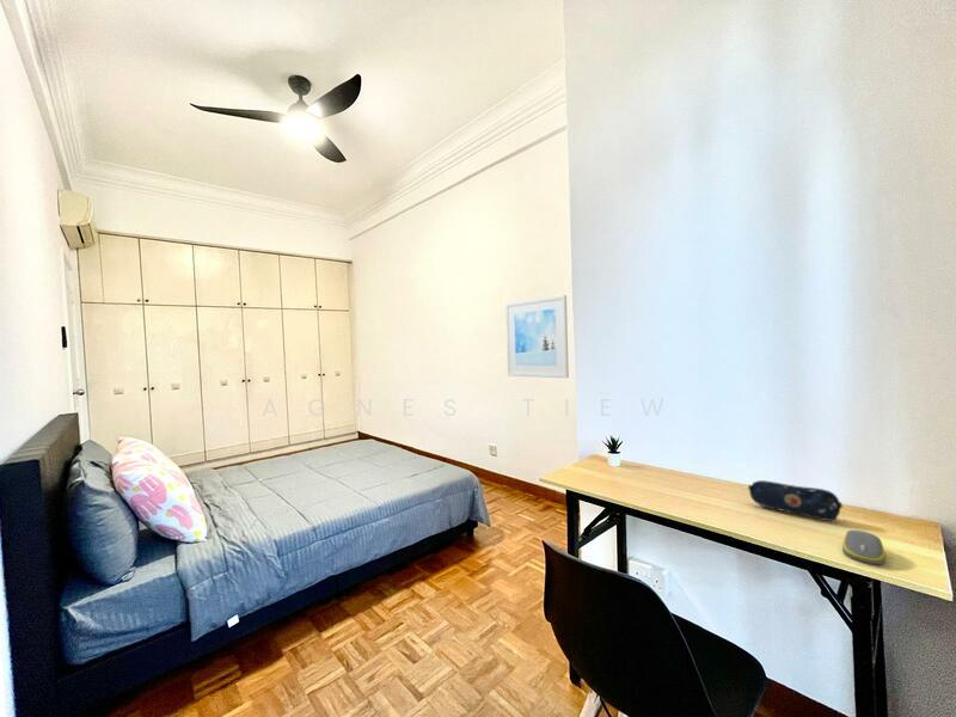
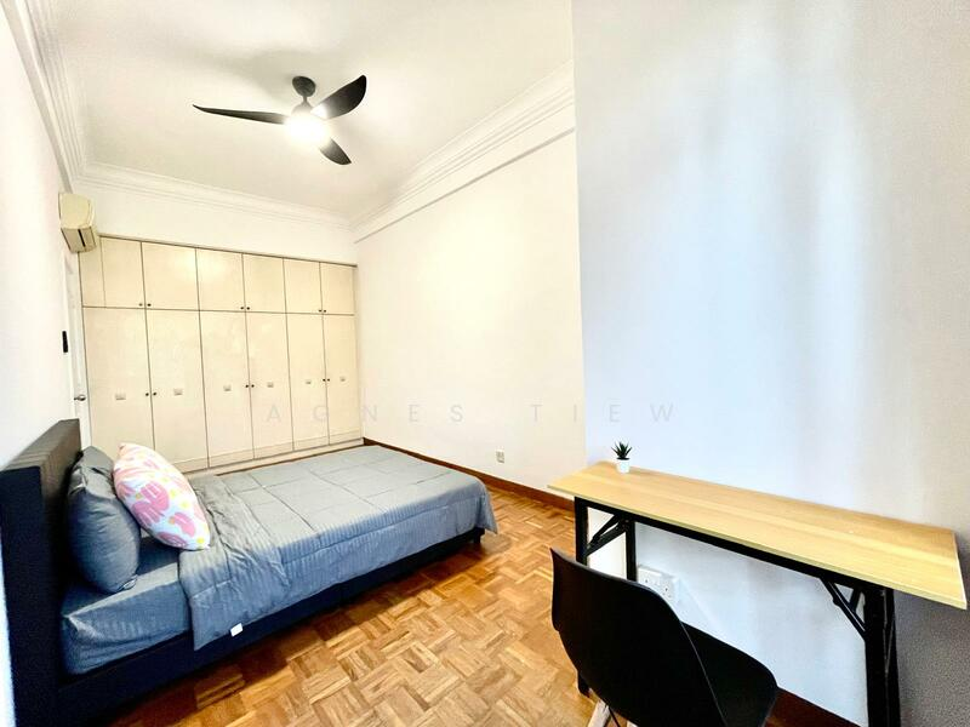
- pencil case [747,479,844,522]
- computer mouse [841,529,887,565]
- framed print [504,294,570,379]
